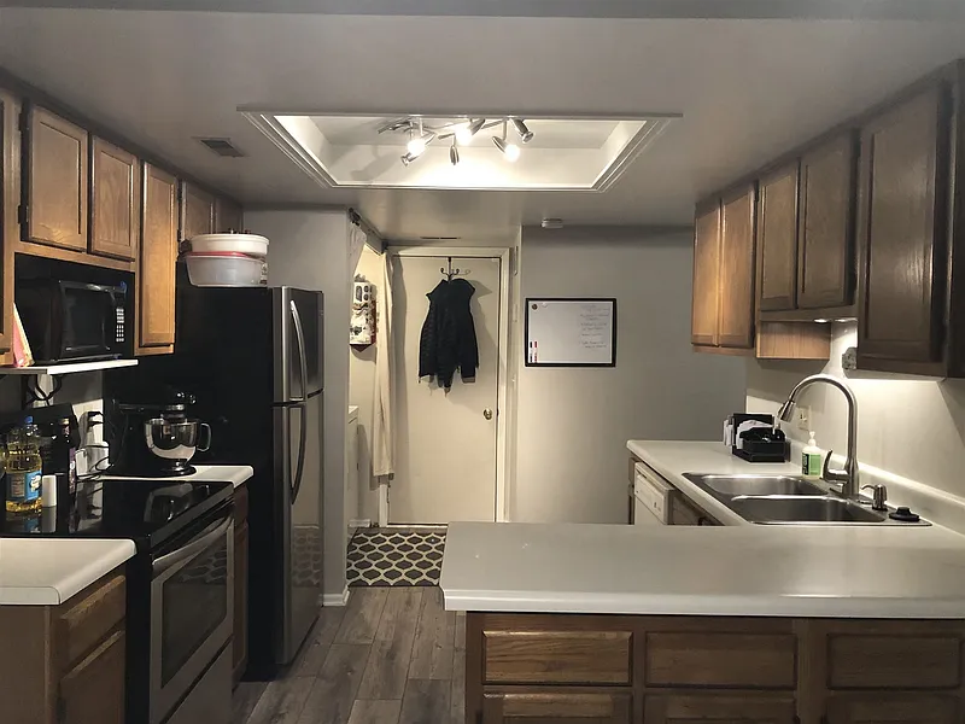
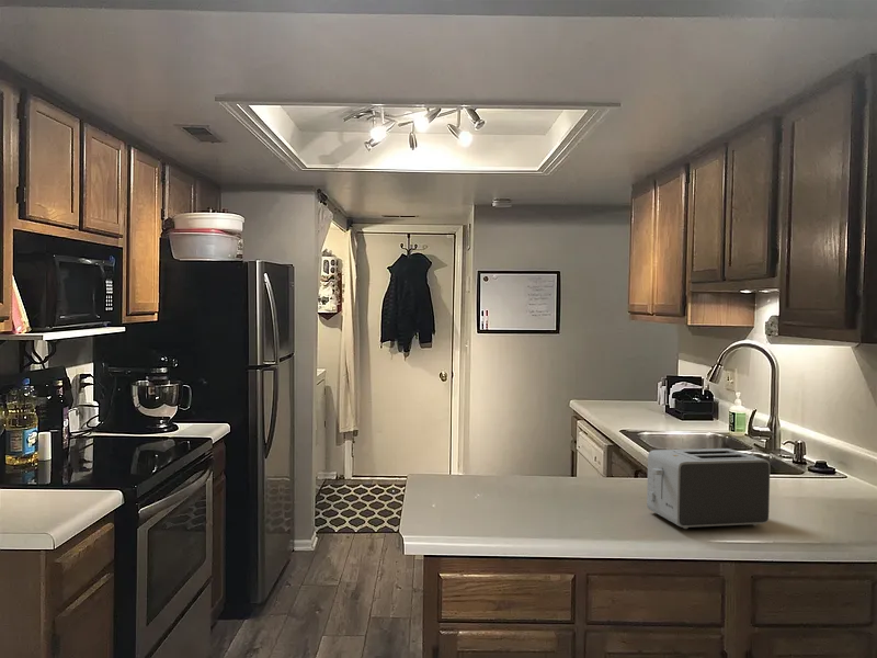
+ toaster [646,447,771,530]
